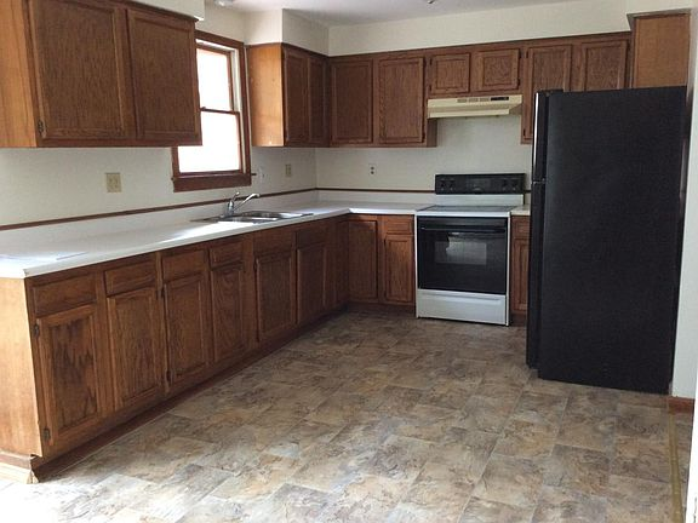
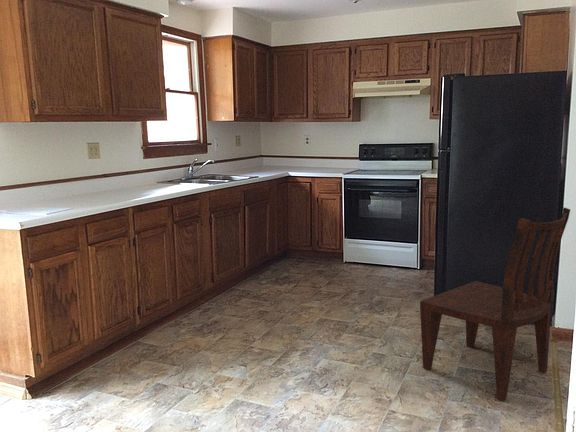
+ dining chair [419,207,571,402]
